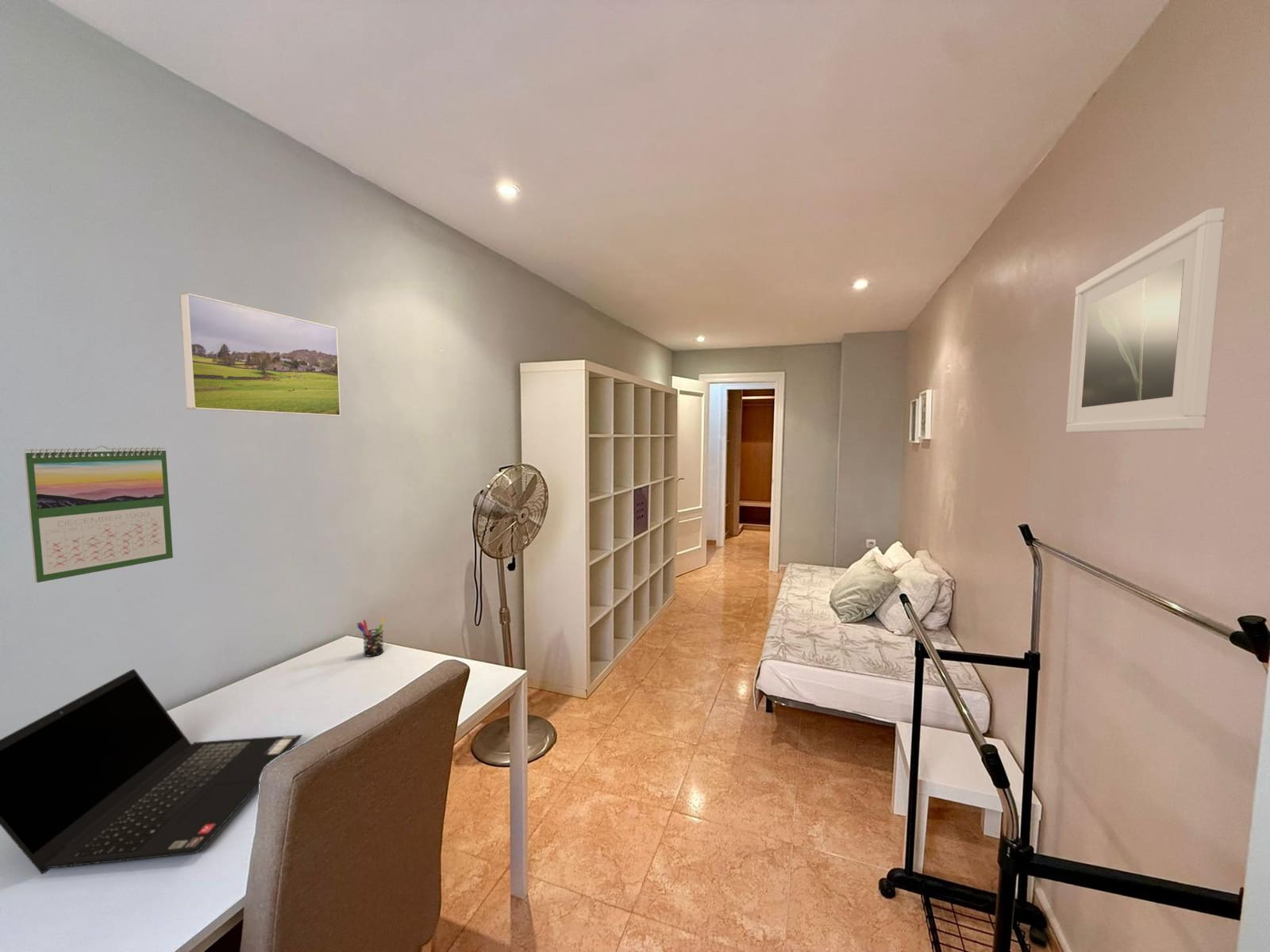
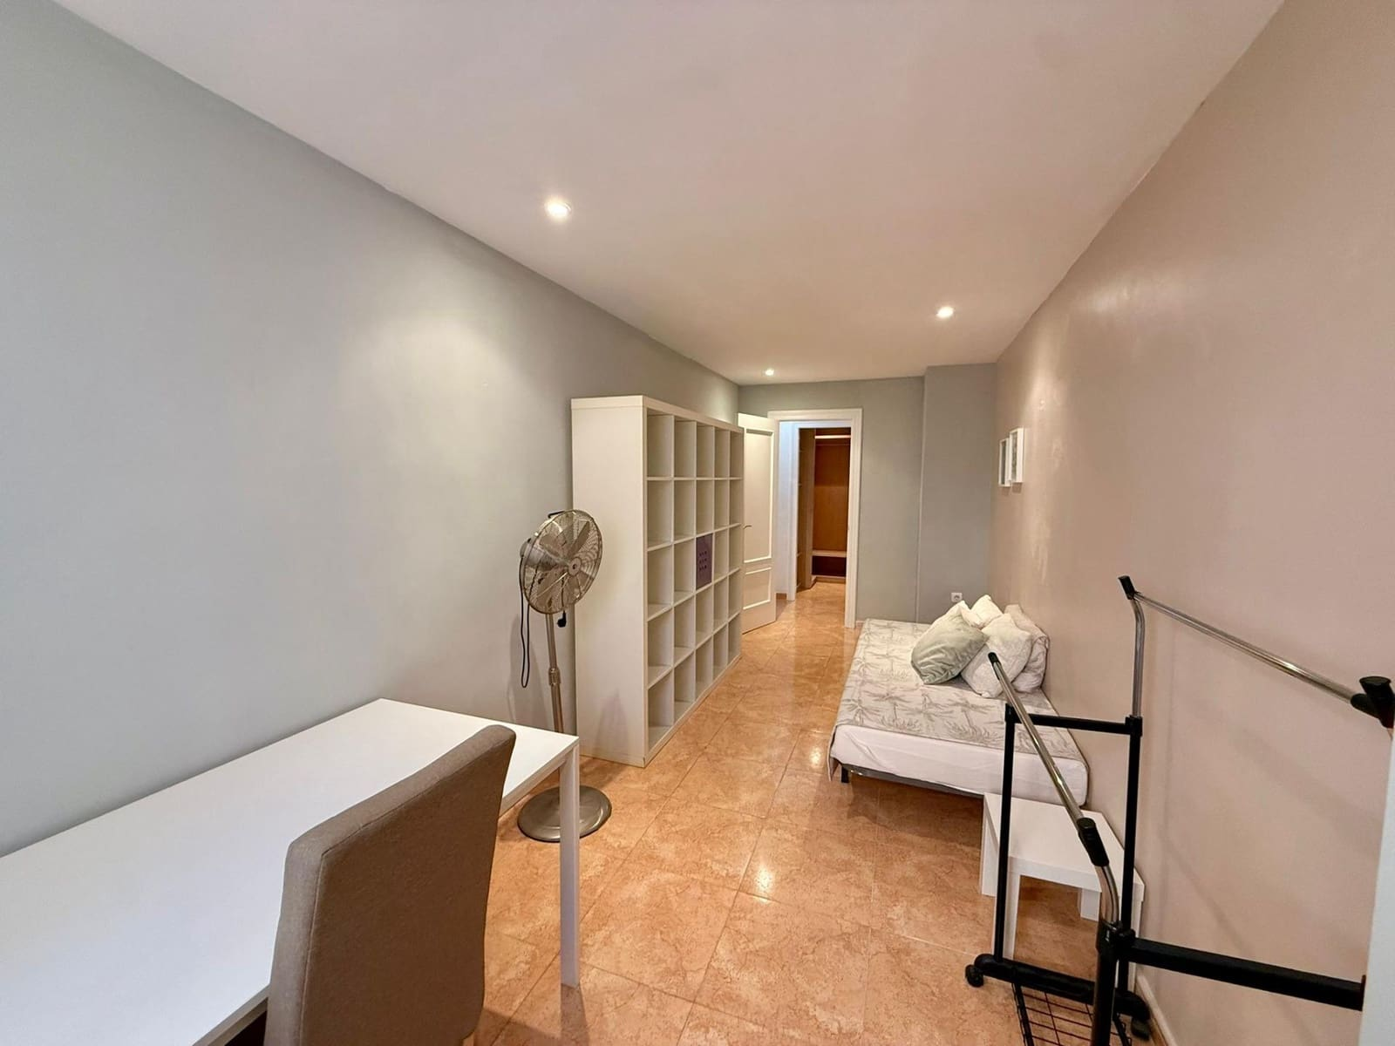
- calendar [23,445,174,583]
- pen holder [356,616,386,658]
- laptop computer [0,668,303,875]
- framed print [179,292,341,417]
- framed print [1065,207,1226,433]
